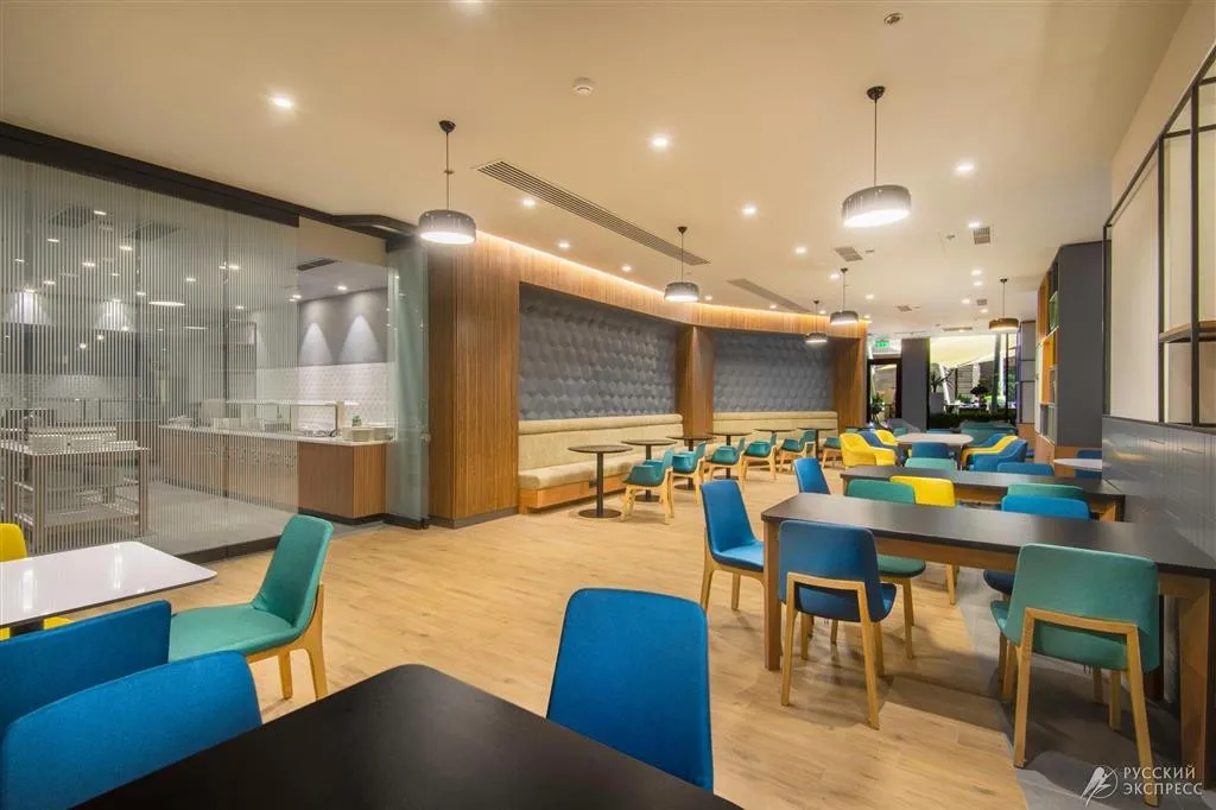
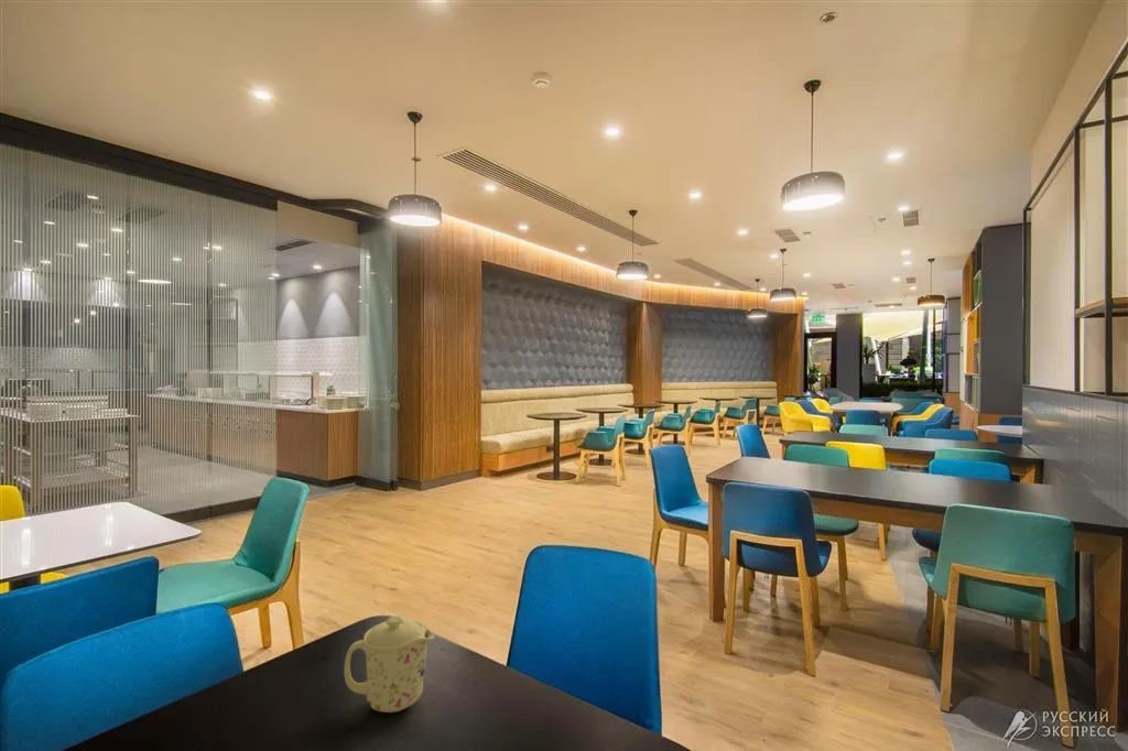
+ mug [344,614,435,714]
